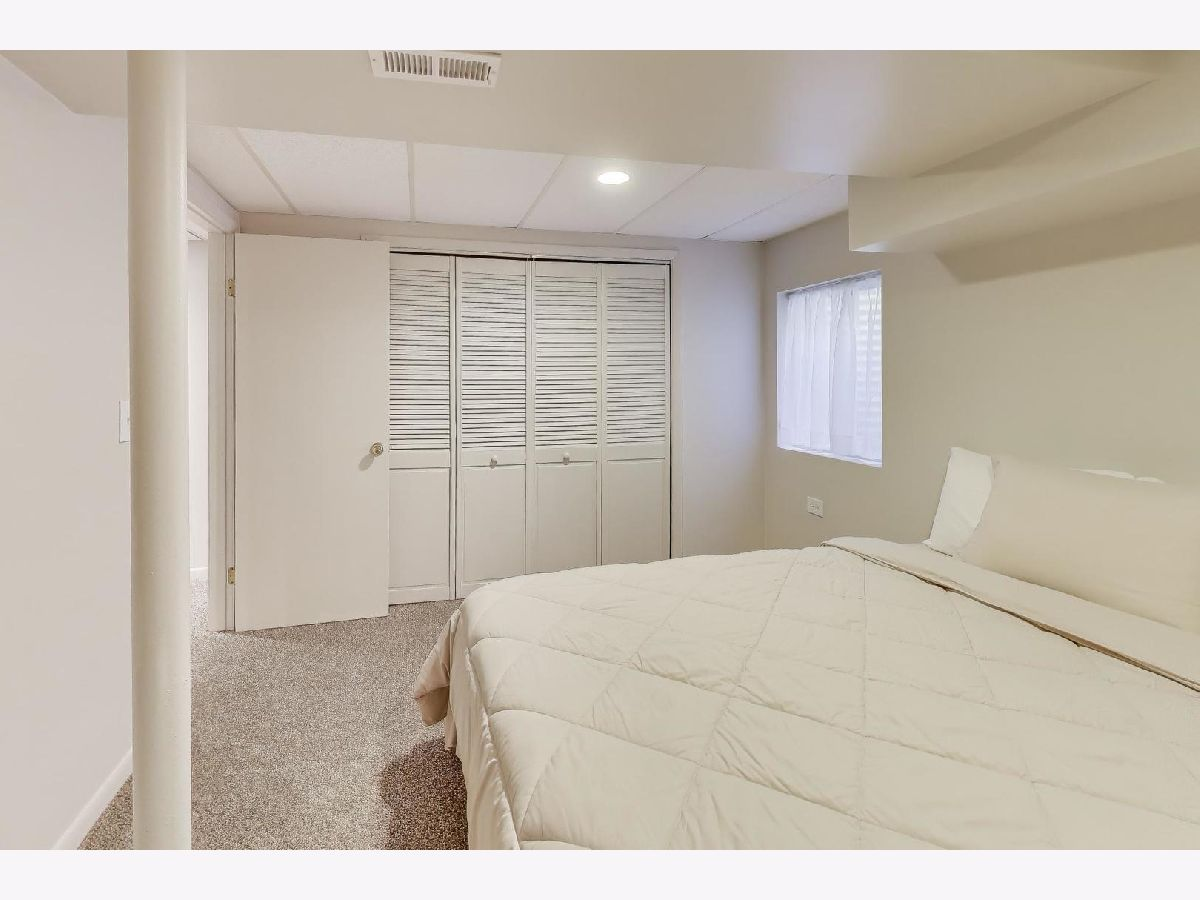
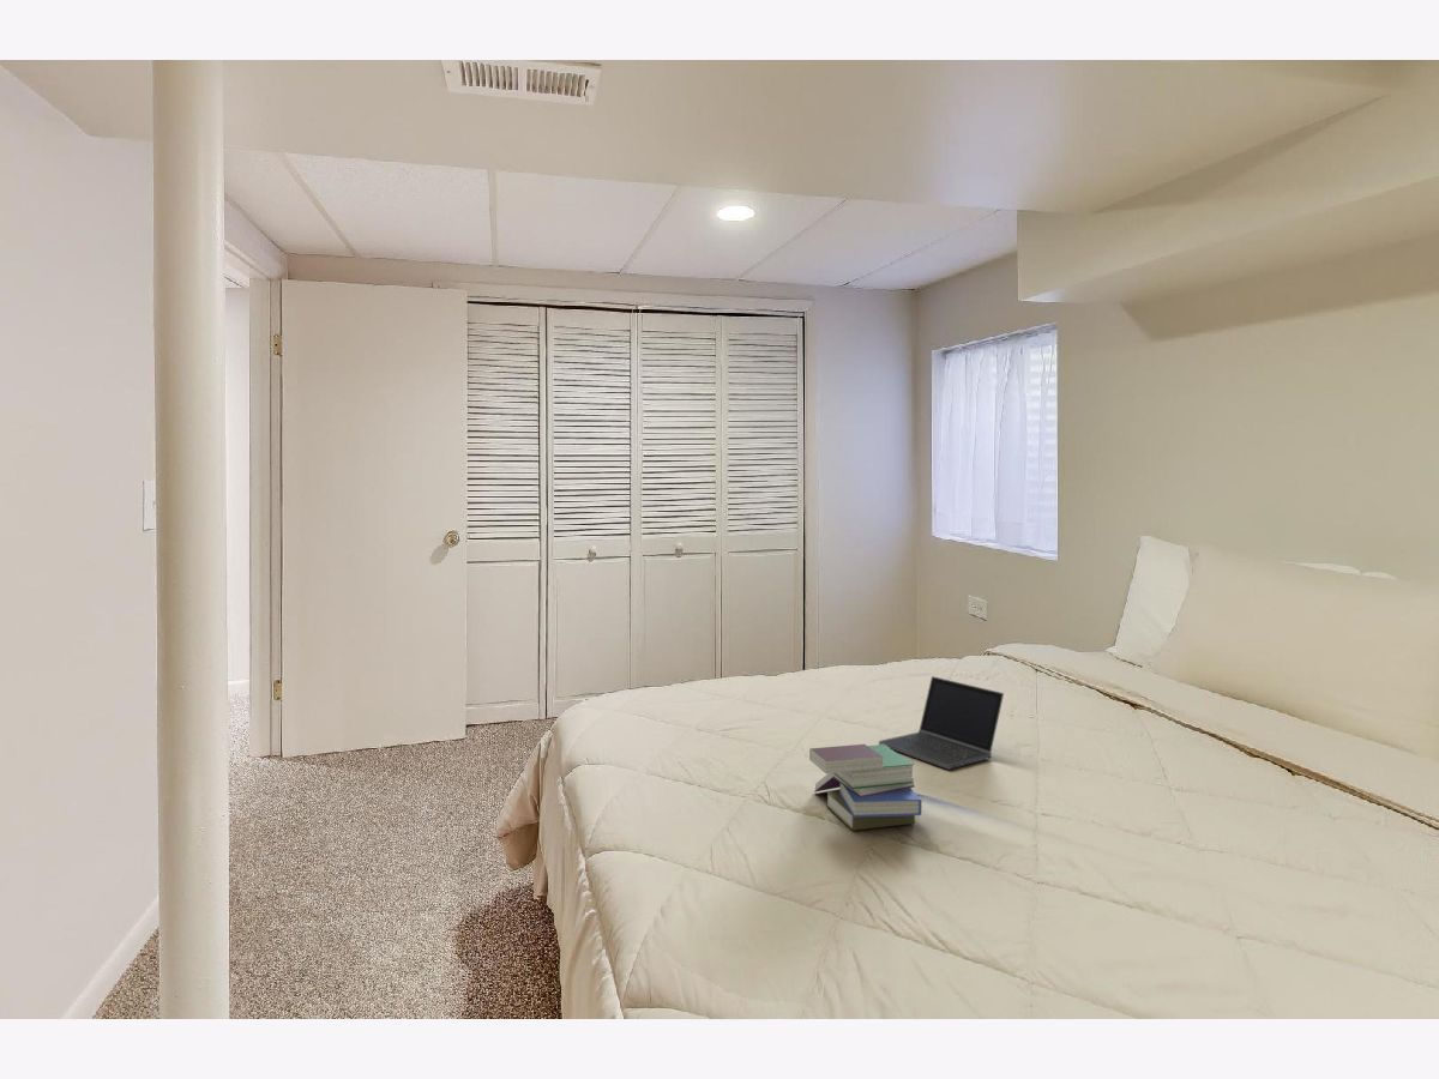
+ laptop computer [878,675,1005,771]
+ book [808,743,922,832]
